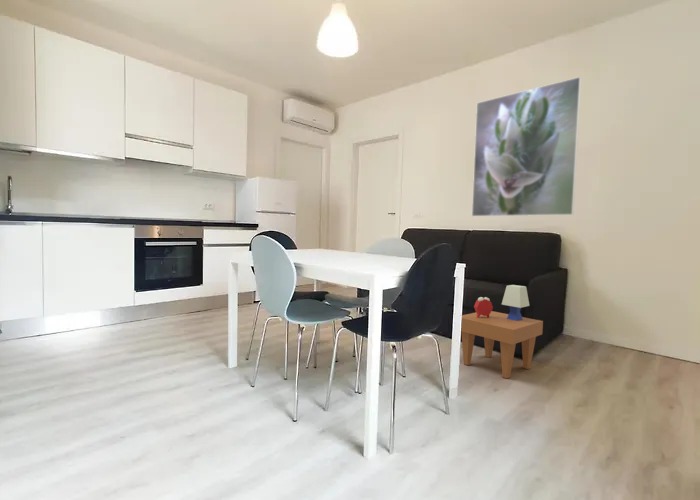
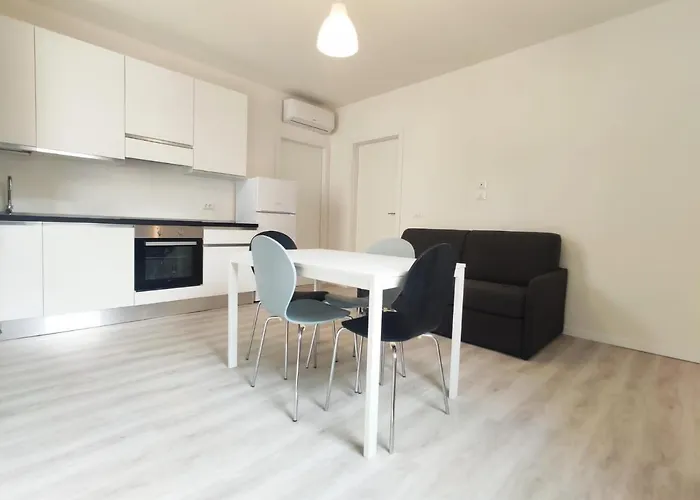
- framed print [471,76,582,217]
- side table [460,284,544,379]
